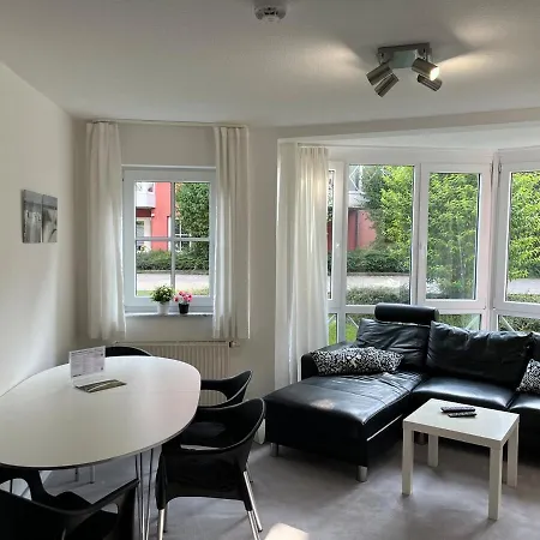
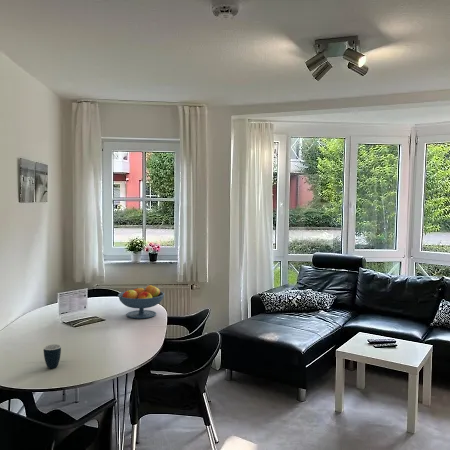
+ mug [43,343,62,369]
+ fruit bowl [117,284,165,320]
